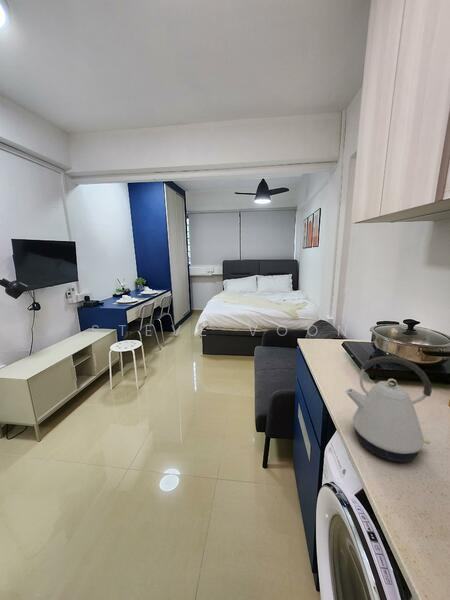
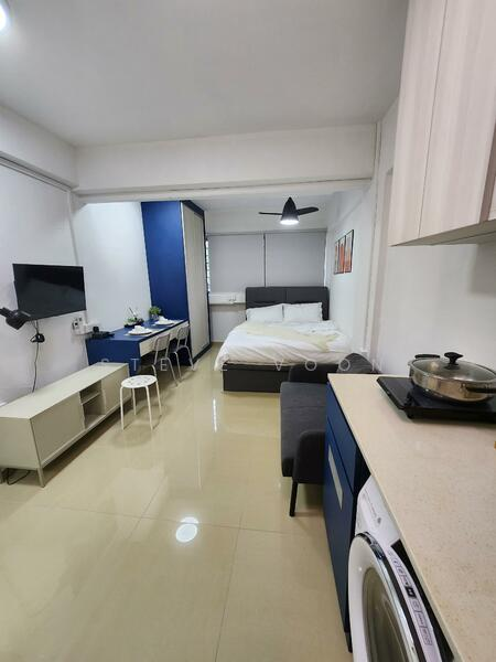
- kettle [344,355,433,463]
